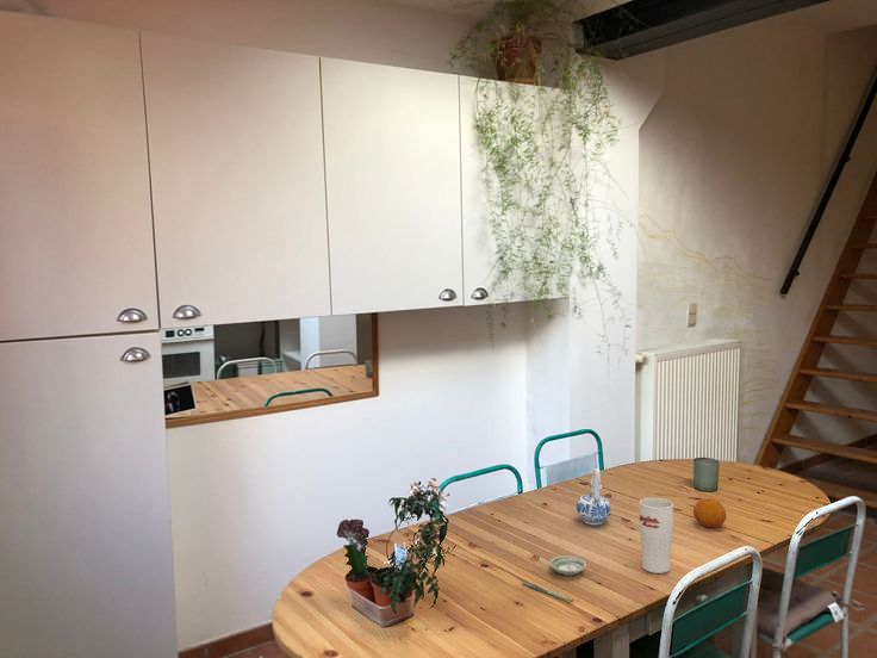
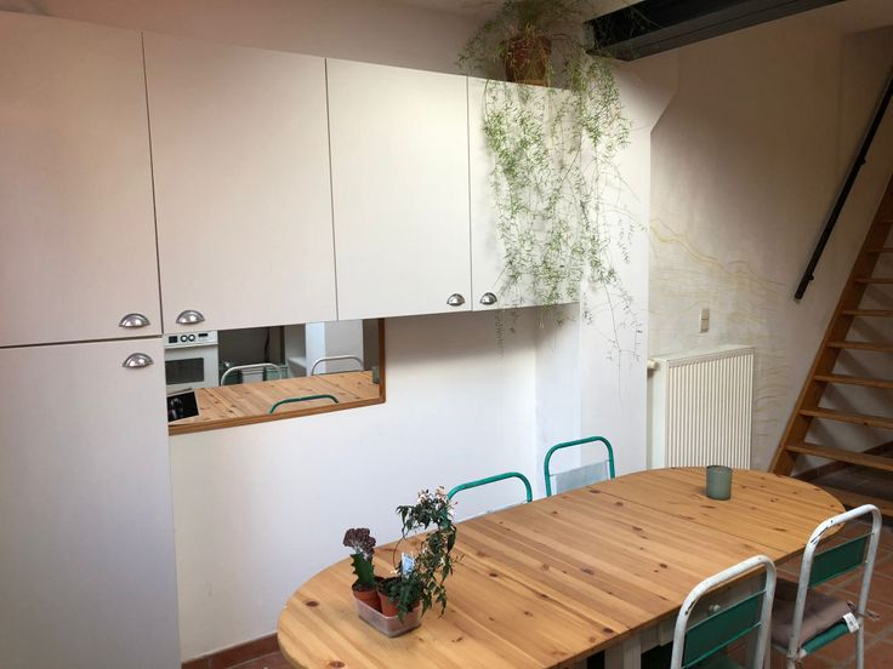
- cup [639,497,674,575]
- pen [522,581,576,603]
- fruit [692,498,727,528]
- ceramic pitcher [576,467,612,526]
- saucer [548,554,587,577]
